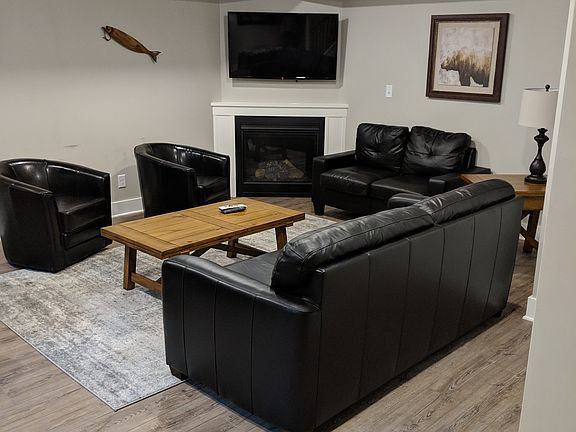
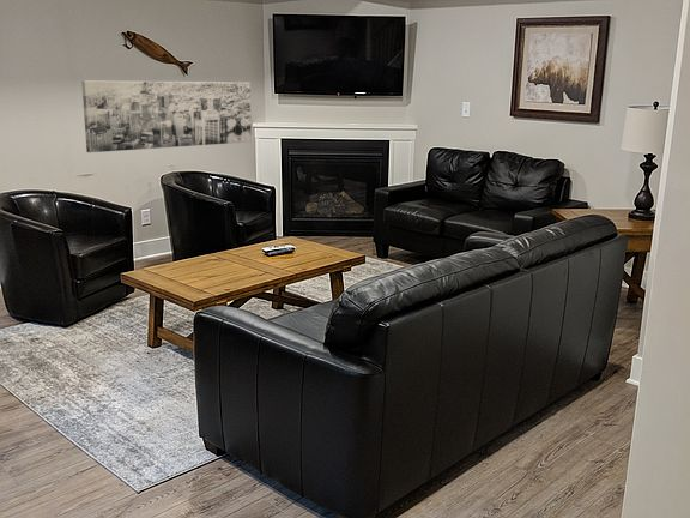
+ wall art [80,80,253,153]
